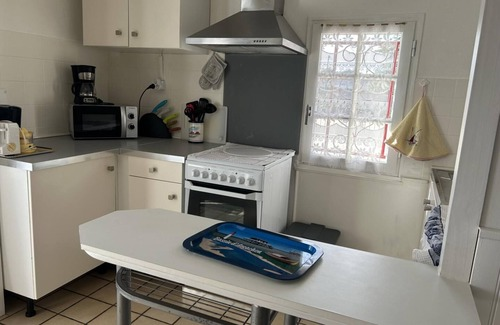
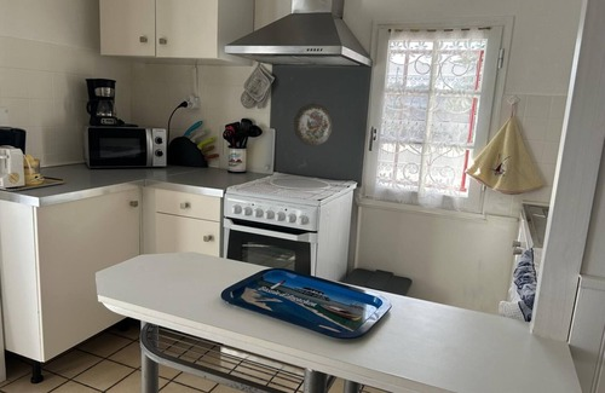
+ decorative plate [293,103,334,148]
